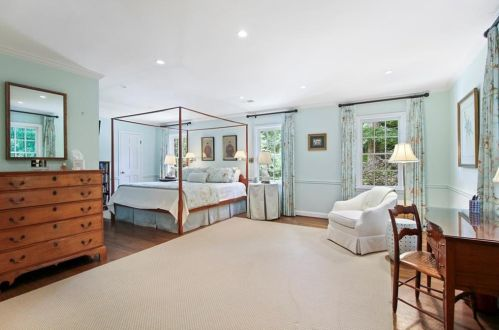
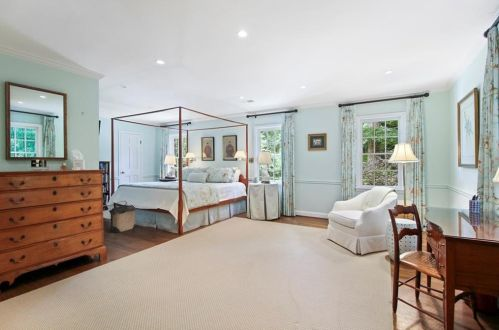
+ laundry hamper [108,200,139,234]
